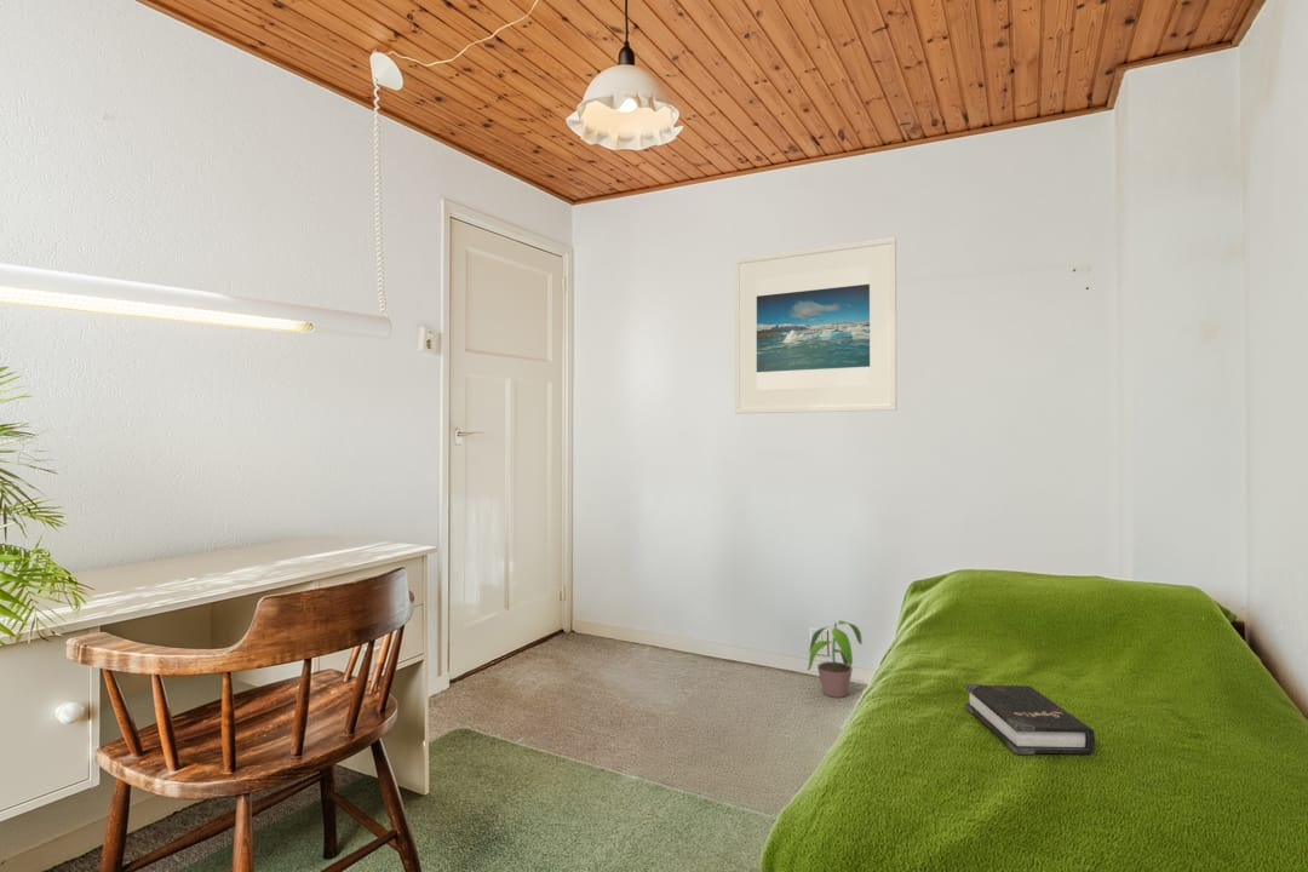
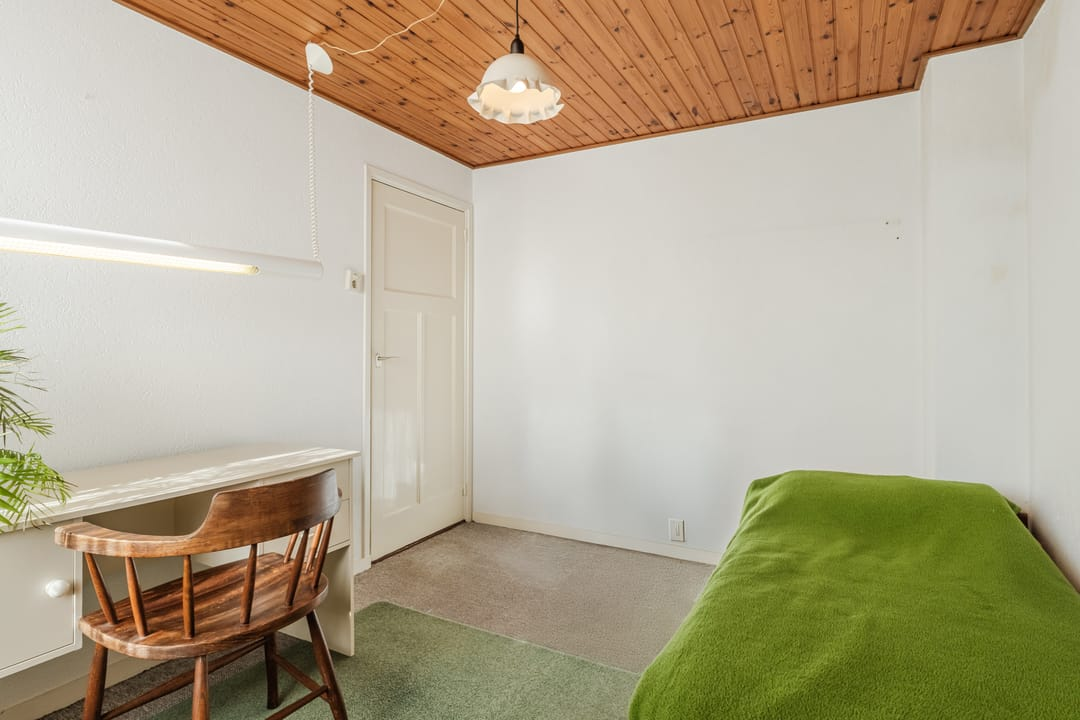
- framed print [734,236,899,415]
- hardback book [964,683,1096,756]
- potted plant [807,619,864,699]
